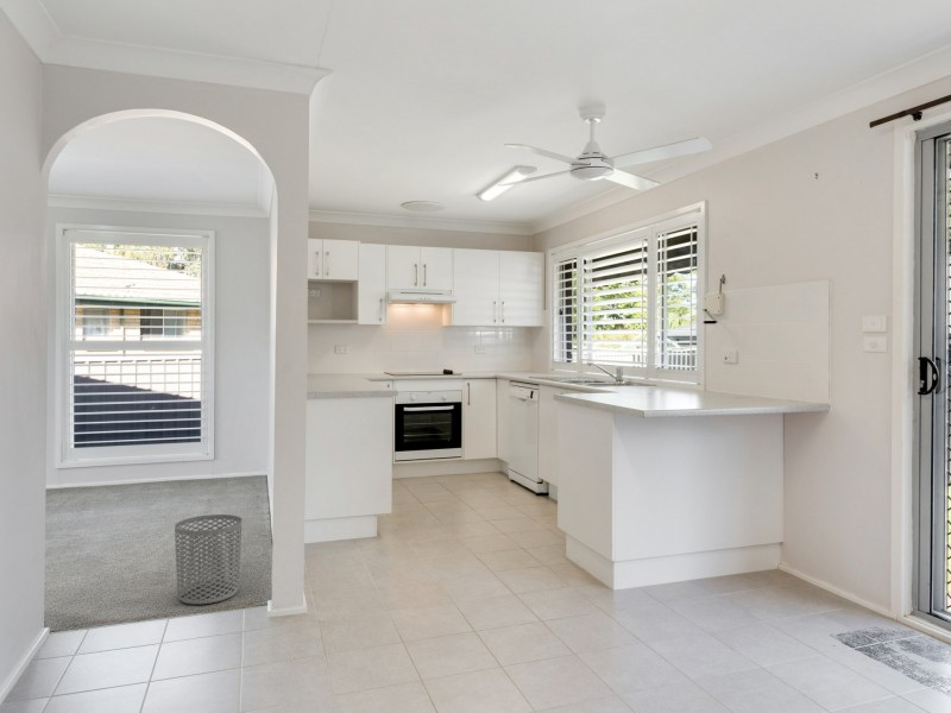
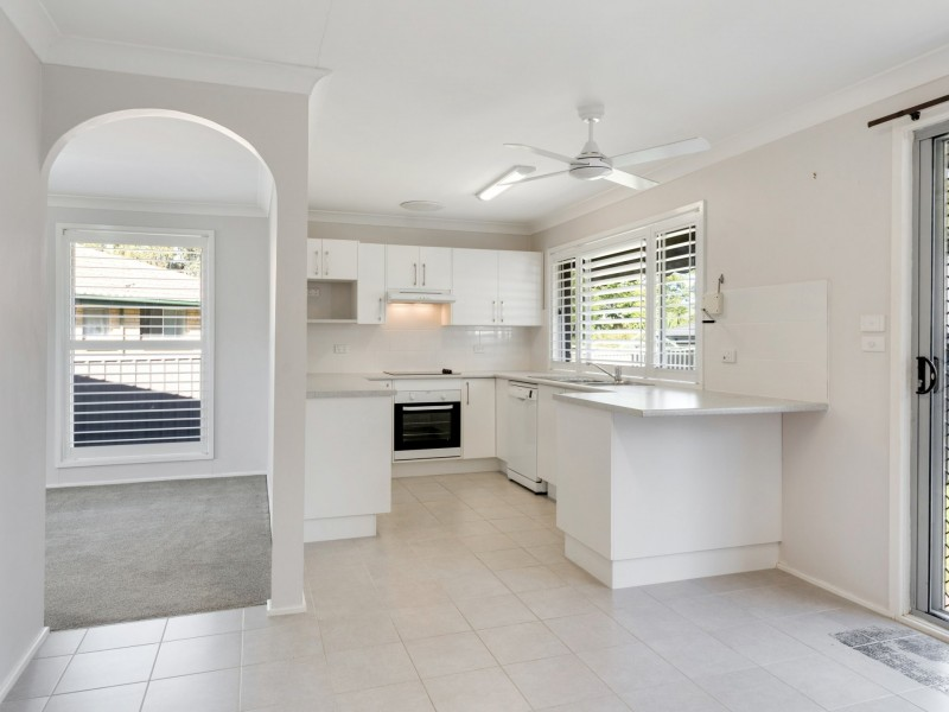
- waste bin [174,513,244,605]
